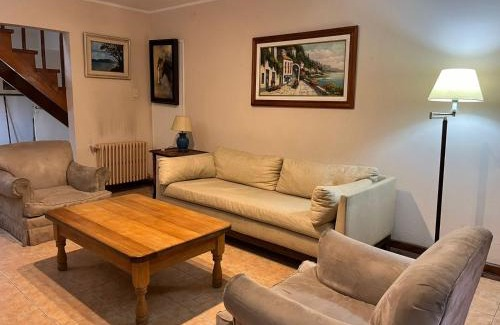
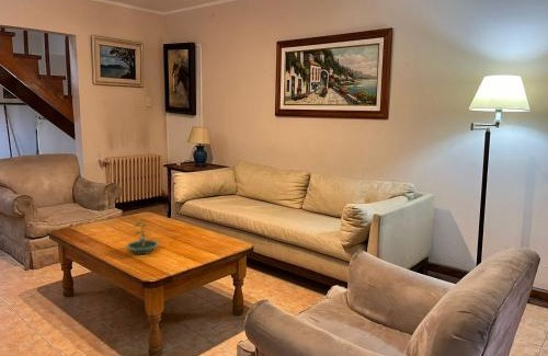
+ terrarium [124,219,160,255]
